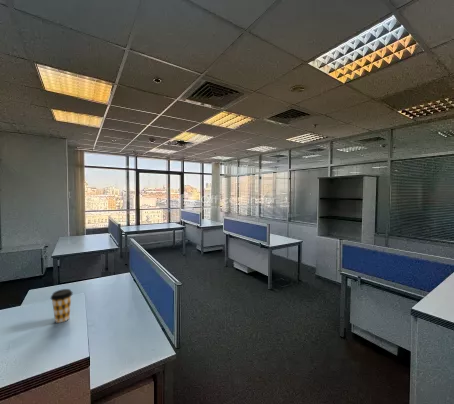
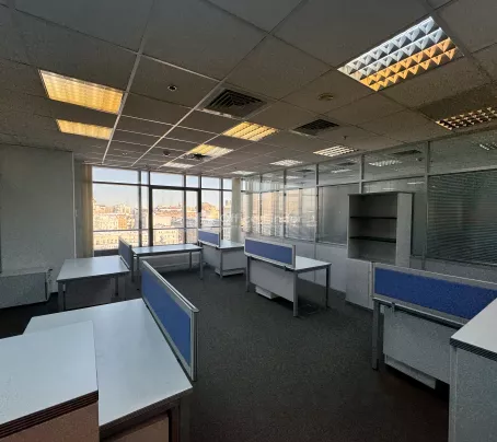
- coffee cup [50,288,74,324]
